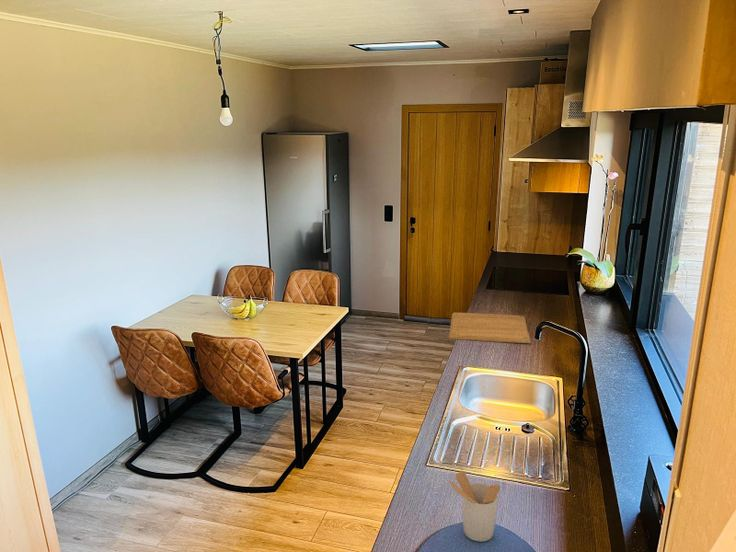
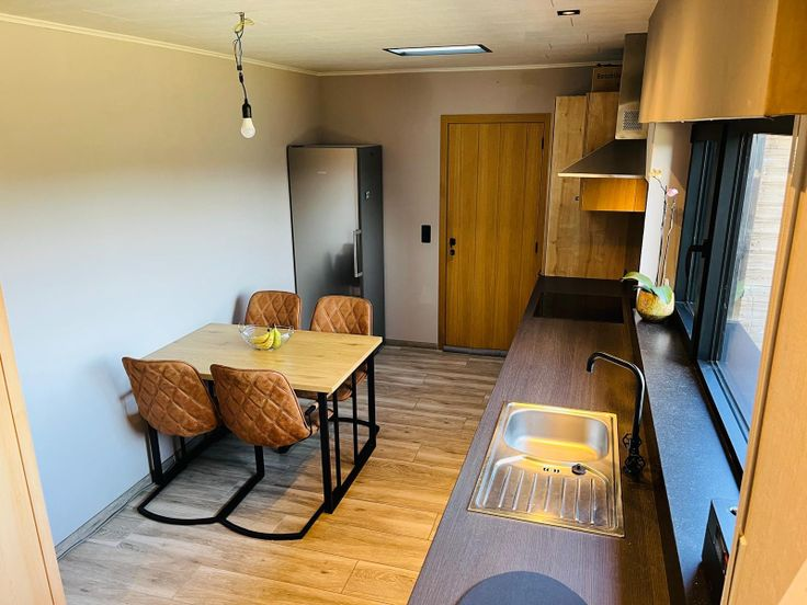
- chopping board [448,311,532,344]
- utensil holder [448,470,501,543]
